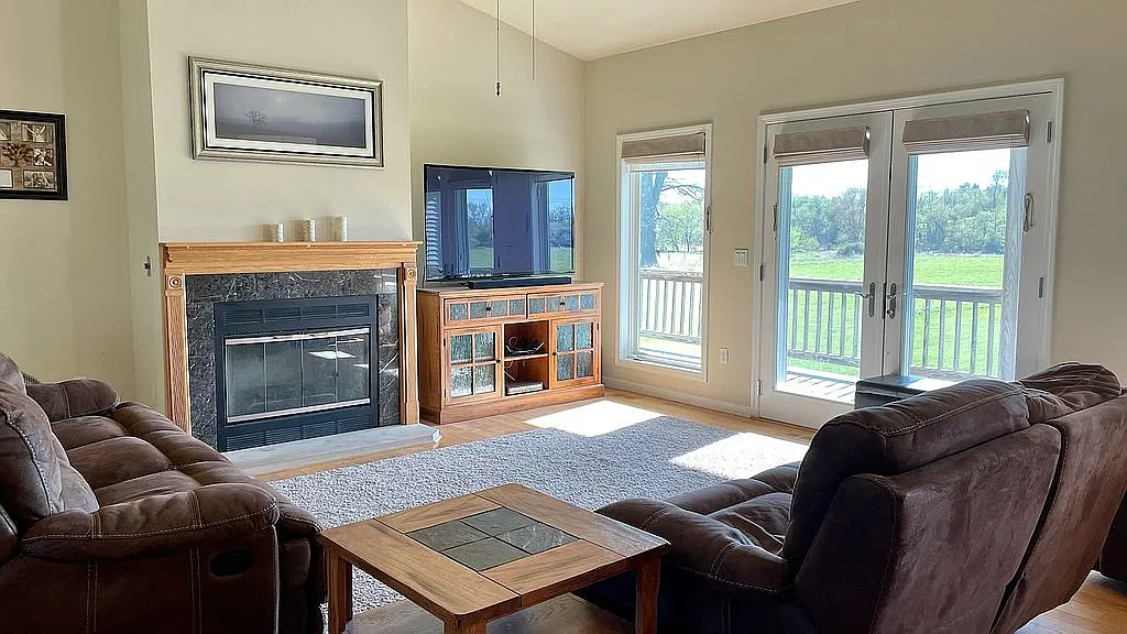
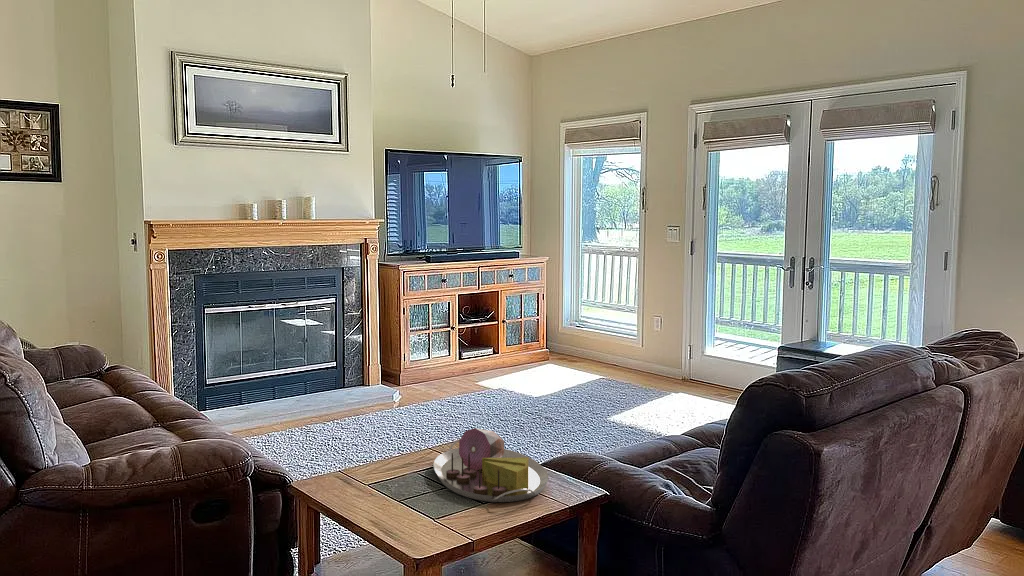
+ serving tray [433,427,549,503]
